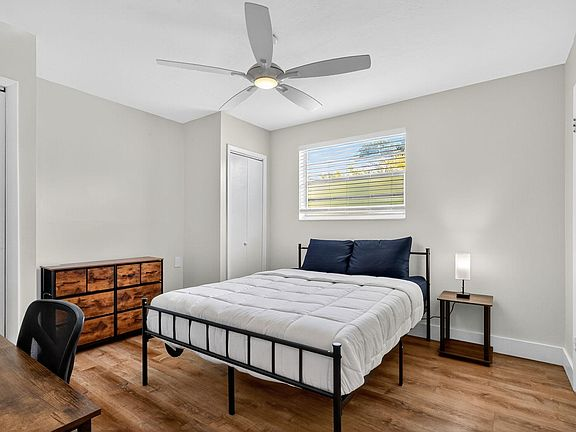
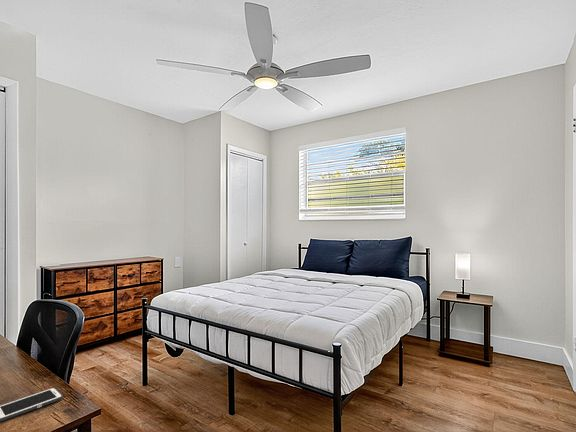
+ cell phone [0,387,64,423]
